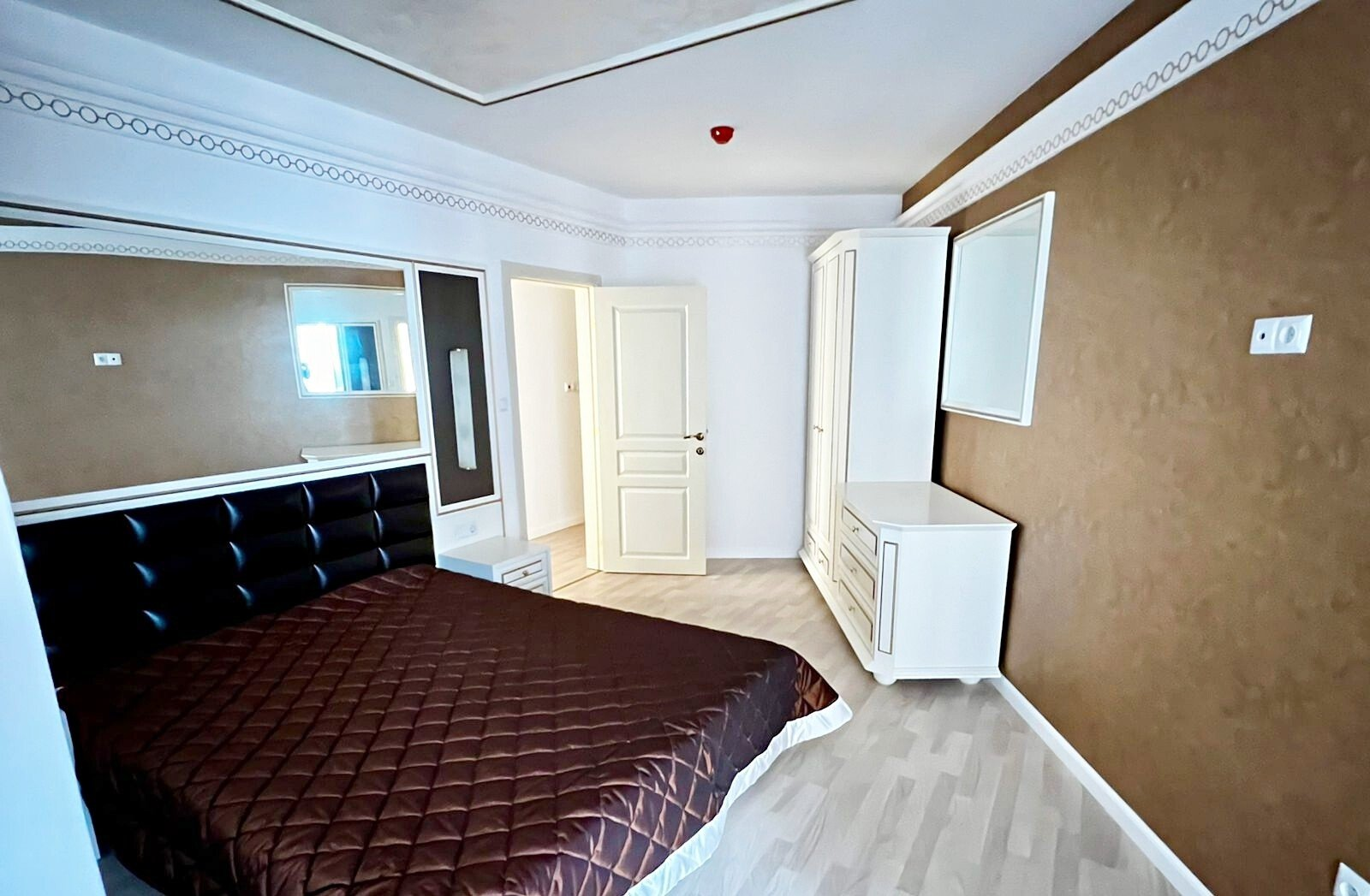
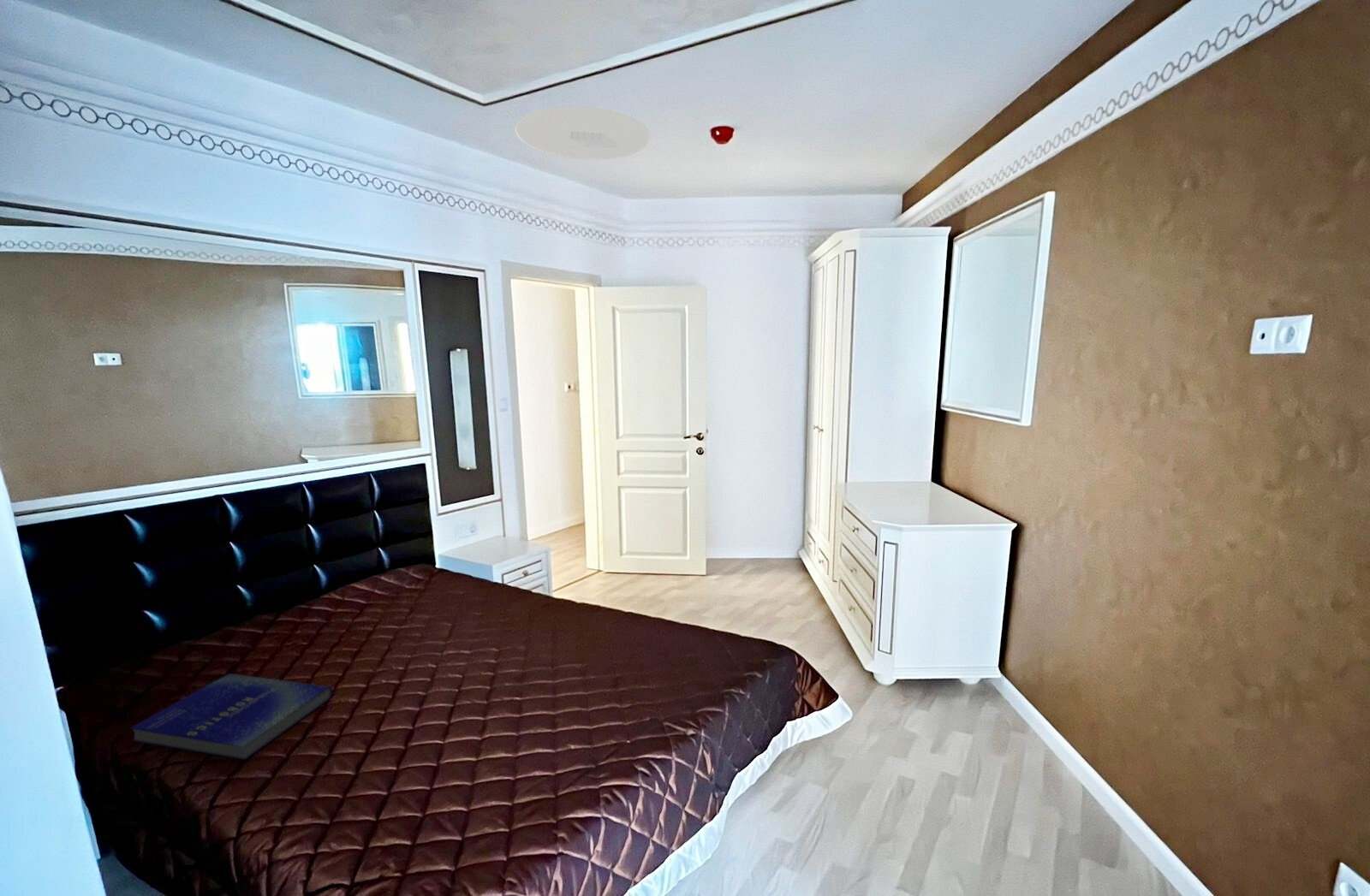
+ book [129,673,333,761]
+ ceiling light [514,105,652,161]
